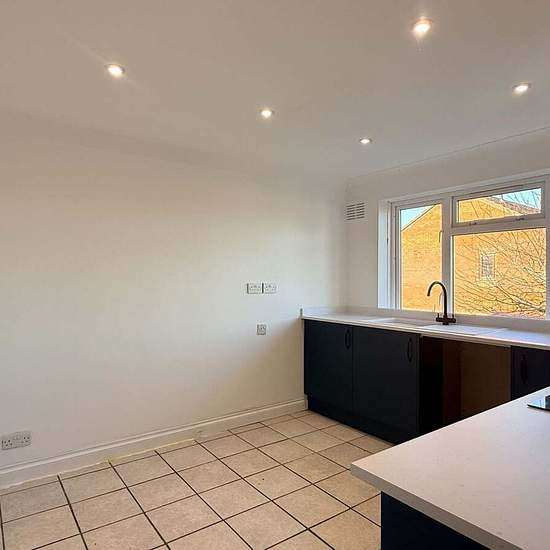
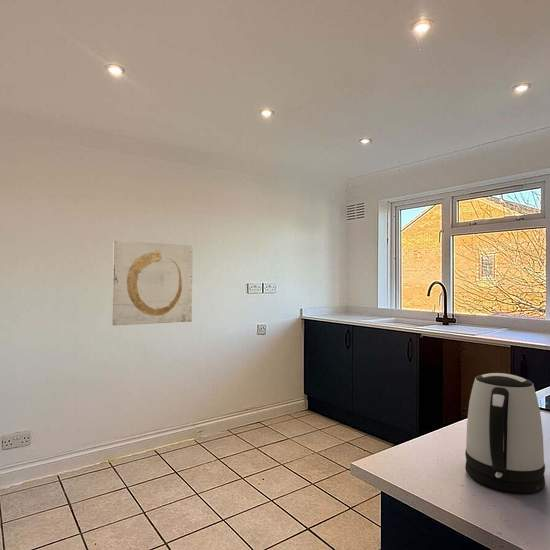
+ wall art [111,240,194,326]
+ kettle [464,372,546,494]
